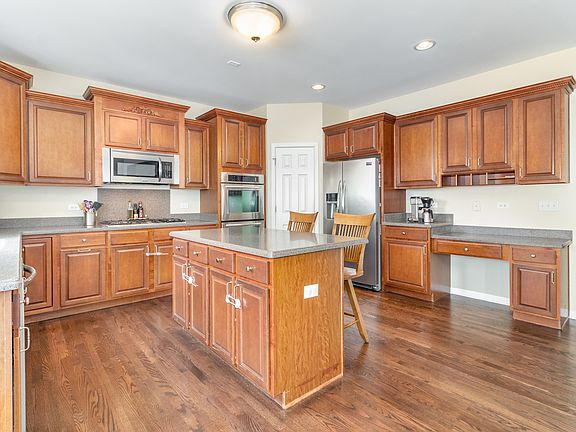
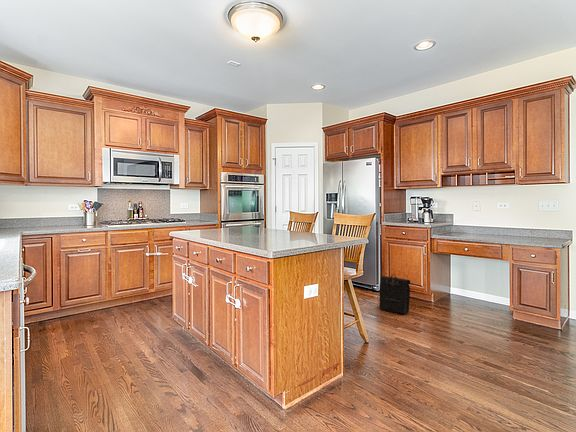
+ backpack [379,273,411,315]
